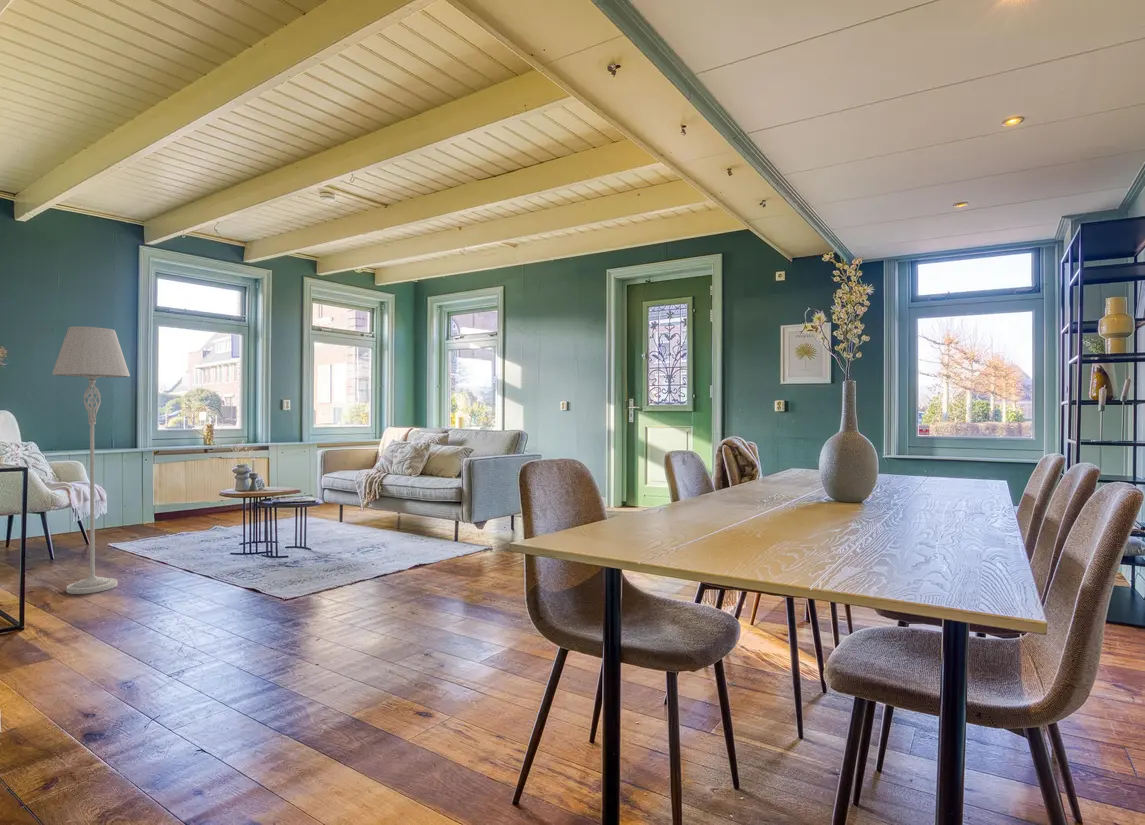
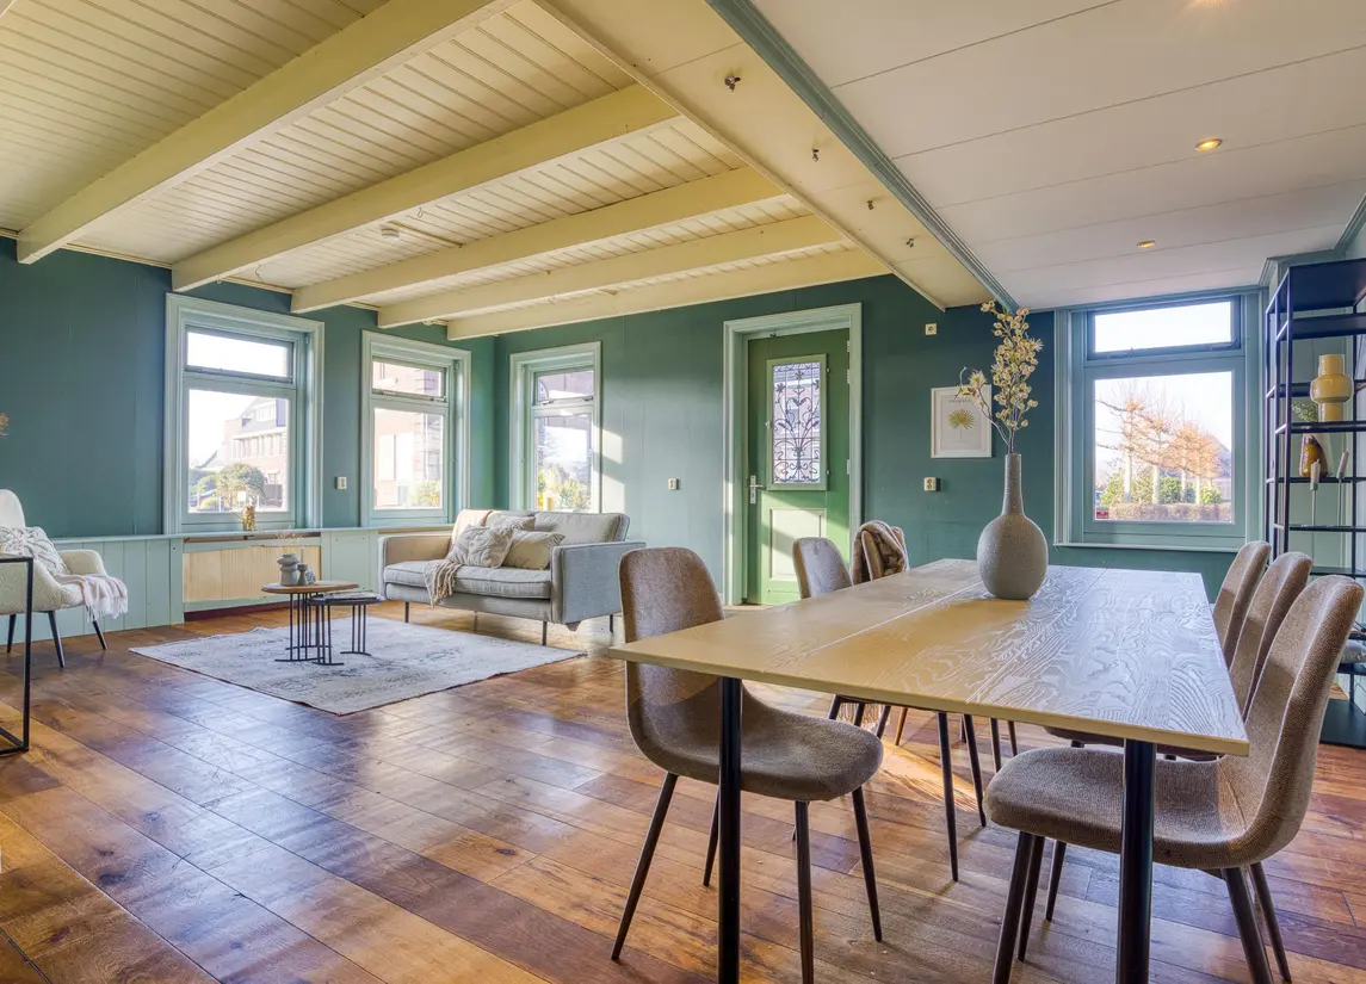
- floor lamp [51,326,131,595]
